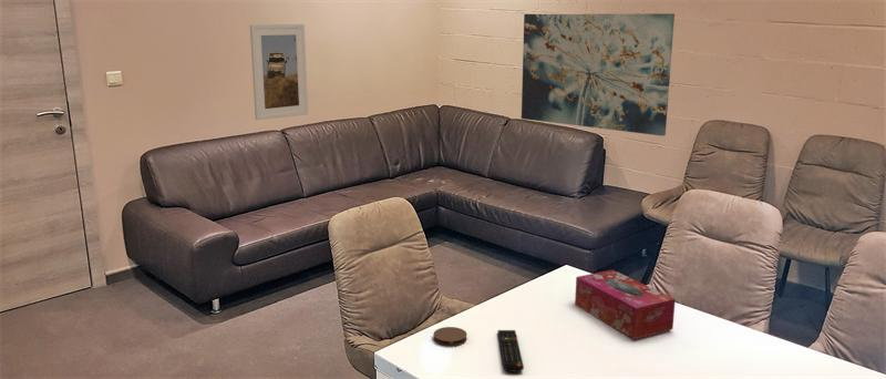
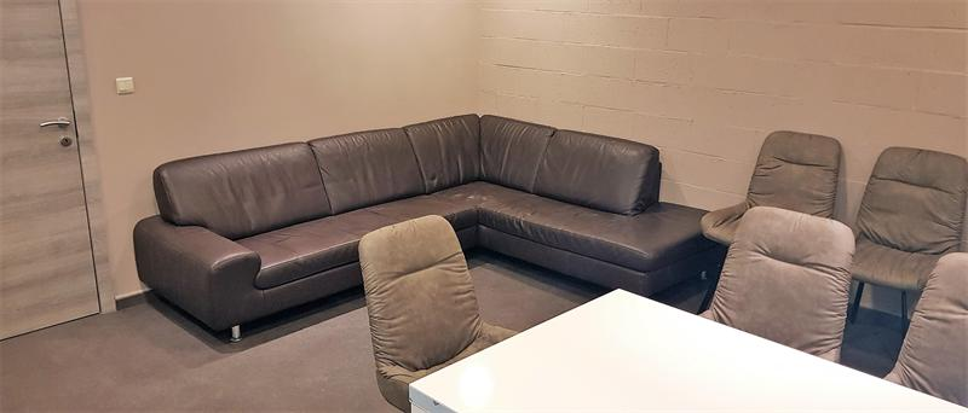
- remote control [496,329,525,373]
- wall art [521,12,676,137]
- coaster [432,326,468,347]
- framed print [249,23,309,121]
- tissue box [574,269,677,340]
